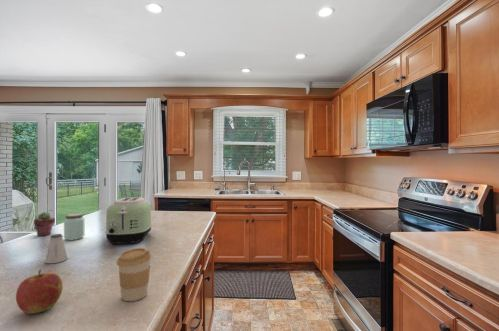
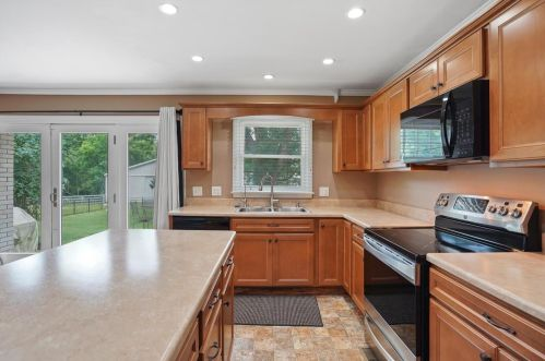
- apple [15,269,64,315]
- coffee cup [116,247,152,302]
- peanut butter [63,212,86,241]
- potted succulent [33,211,56,237]
- toaster [104,196,153,245]
- saltshaker [44,233,68,264]
